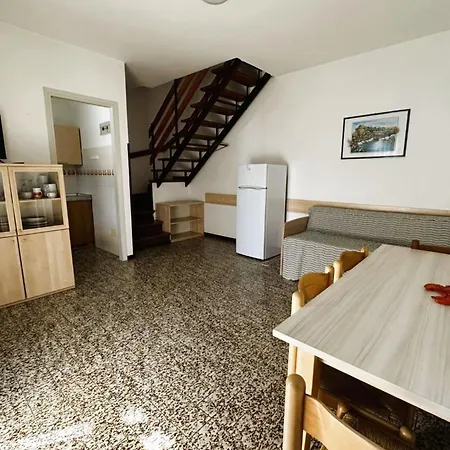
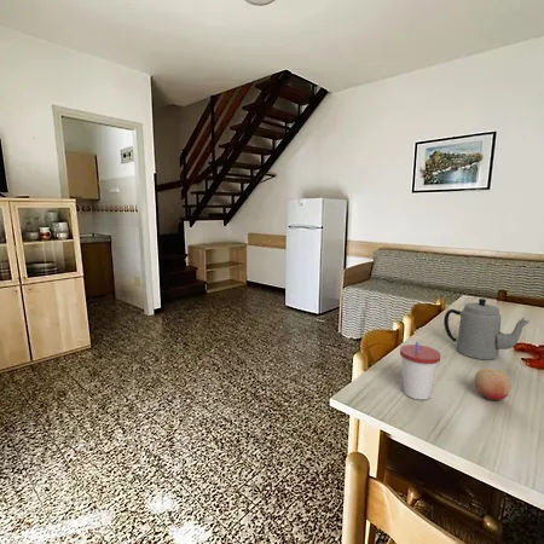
+ teapot [442,297,529,360]
+ cup [399,341,441,400]
+ fruit [473,368,513,401]
